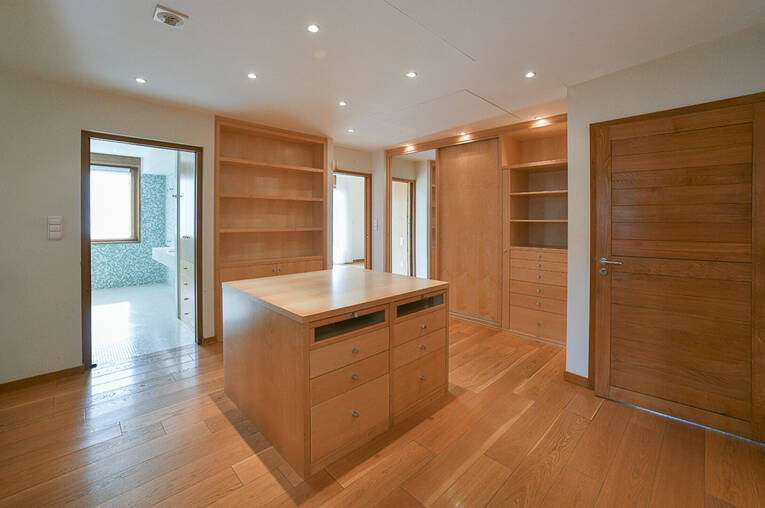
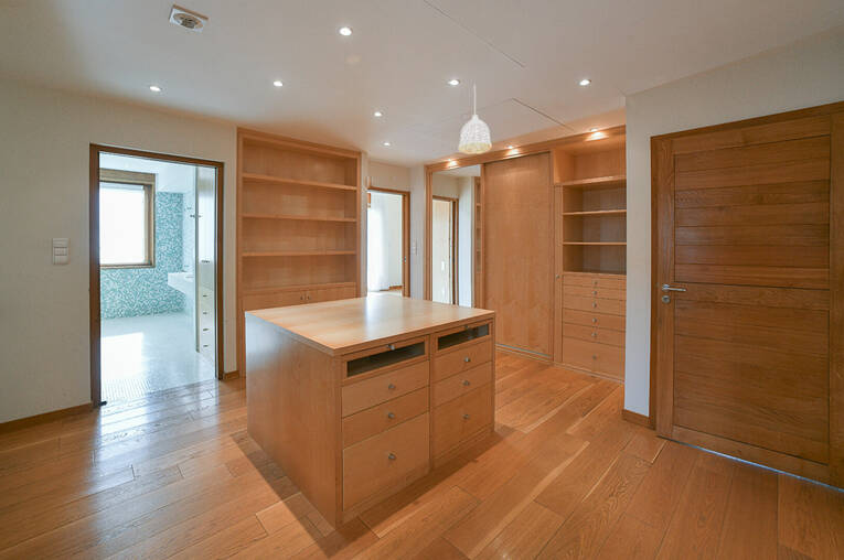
+ pendant lamp [457,84,493,155]
